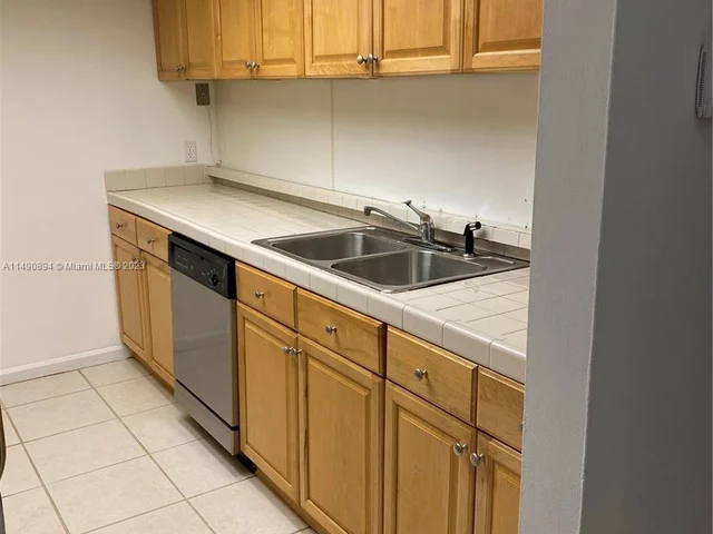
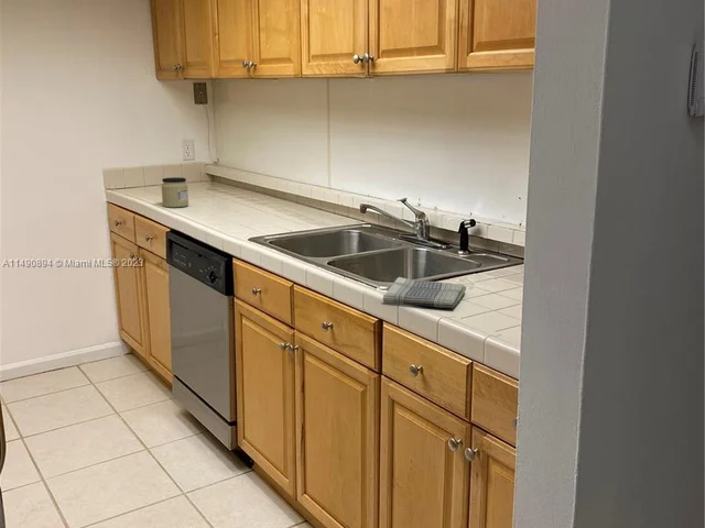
+ jar [161,176,189,209]
+ dish towel [382,276,467,309]
